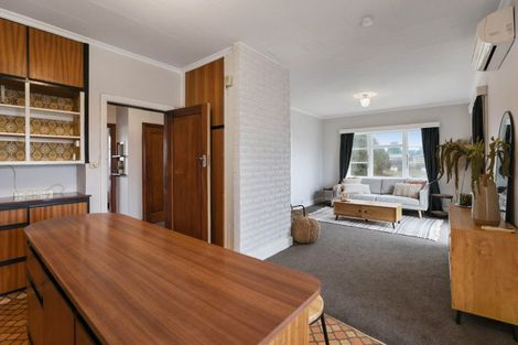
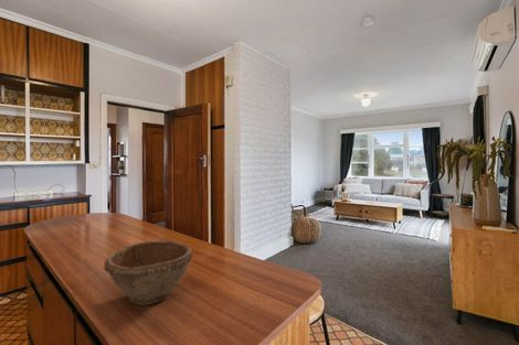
+ bowl [103,239,193,306]
